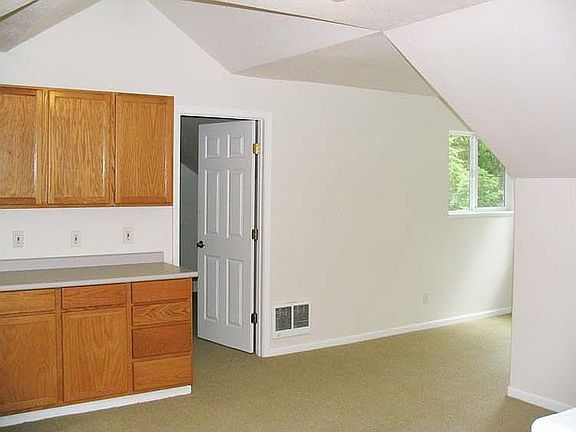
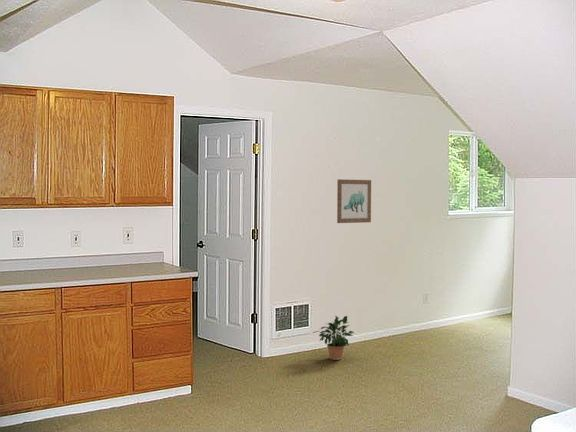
+ wall art [336,178,372,224]
+ potted plant [312,315,355,361]
